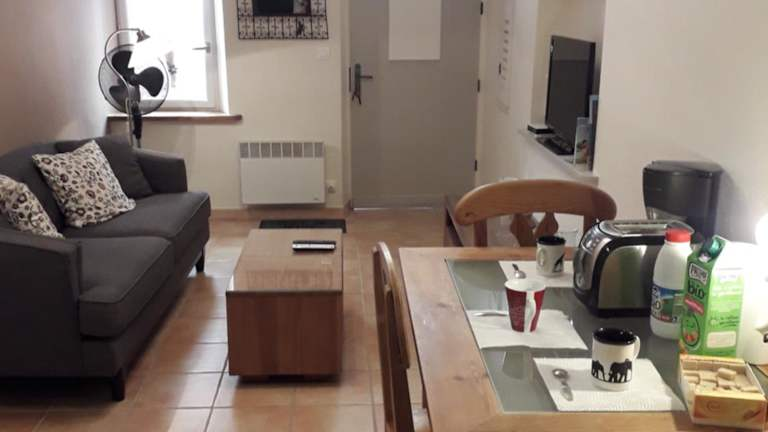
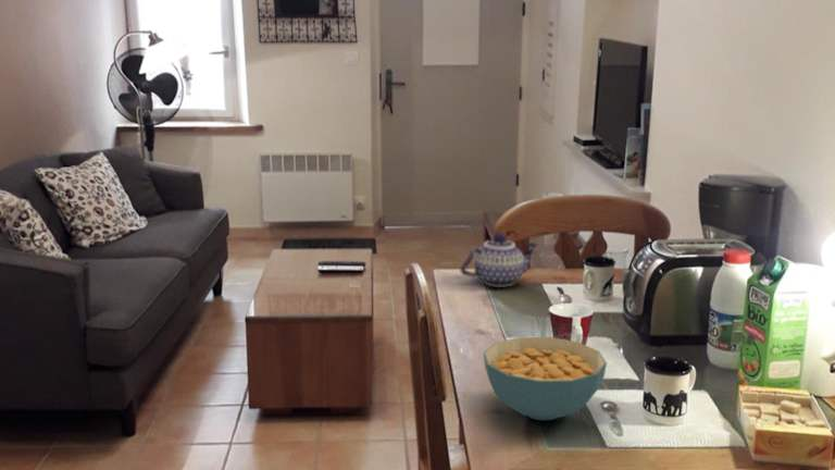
+ cereal bowl [483,336,608,421]
+ teapot [459,232,539,288]
